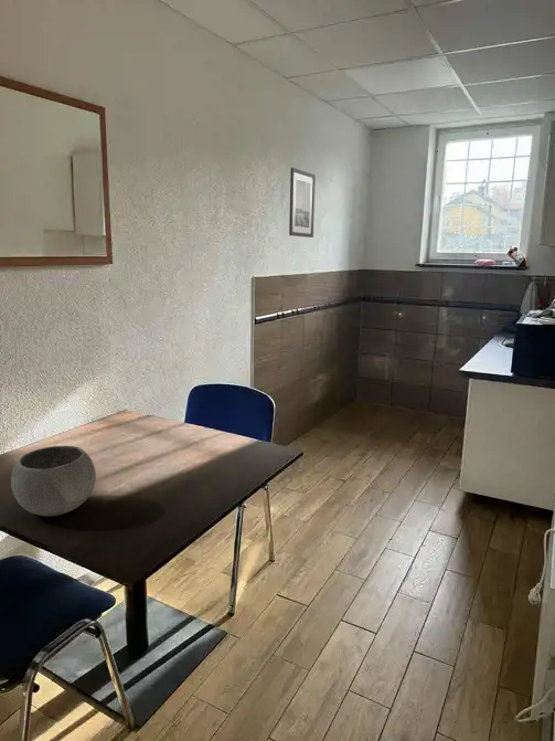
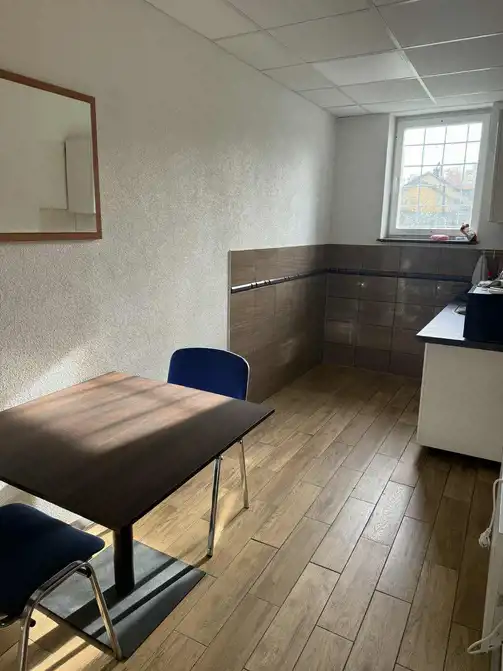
- wall art [288,167,317,239]
- bowl [10,445,97,518]
